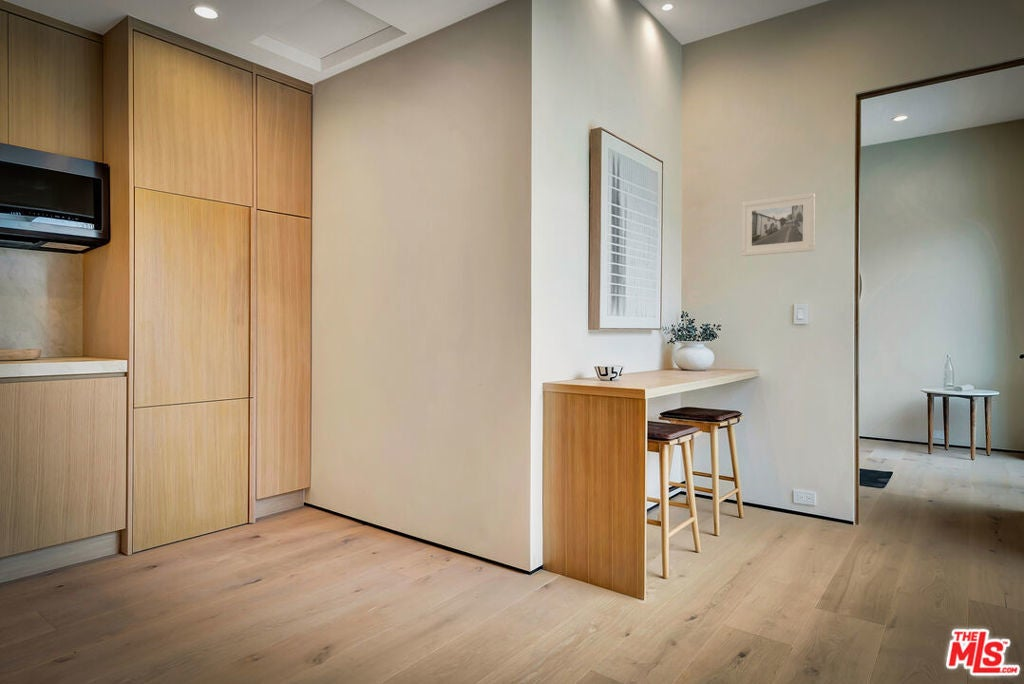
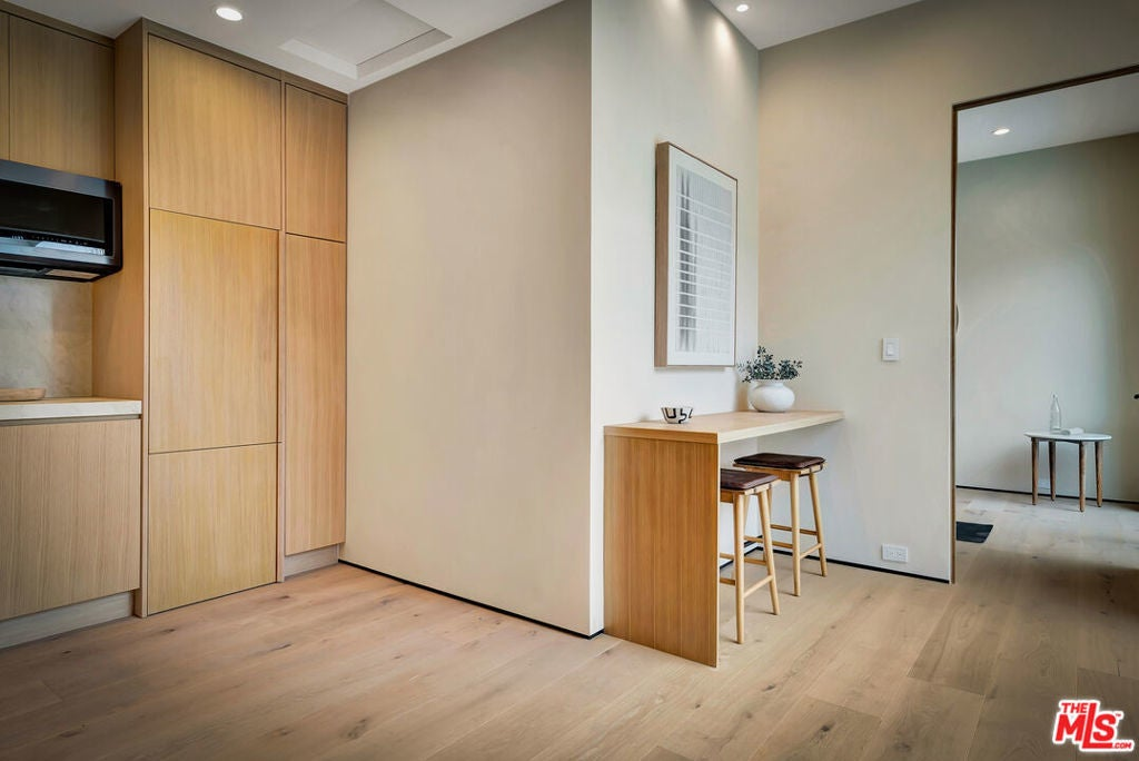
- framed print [741,192,816,257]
